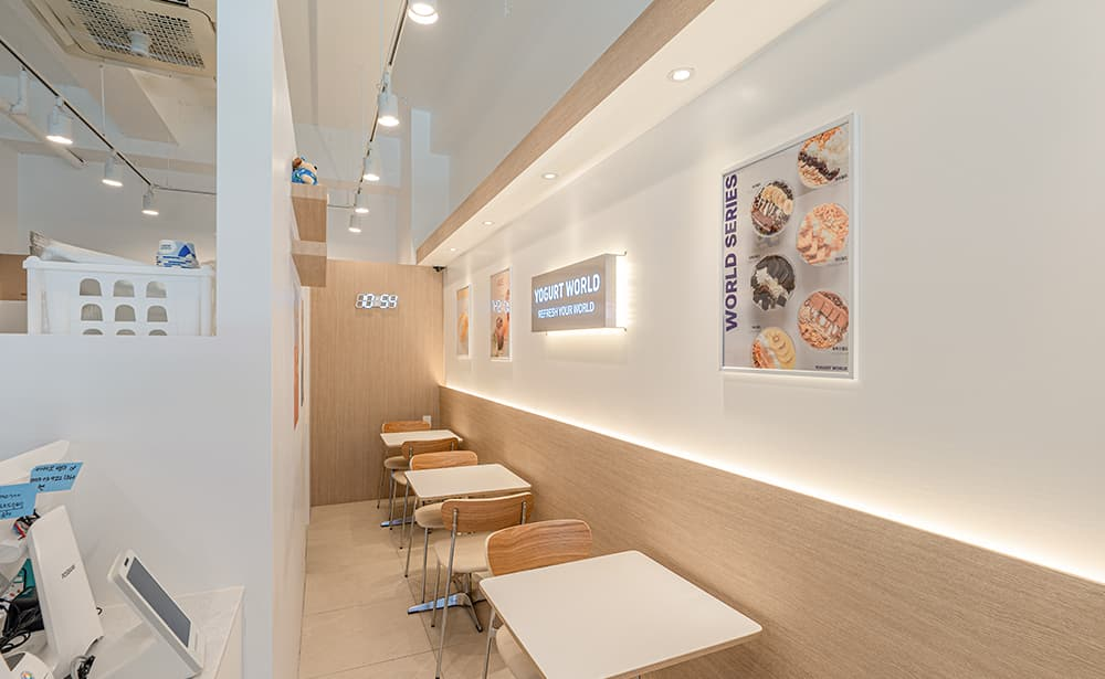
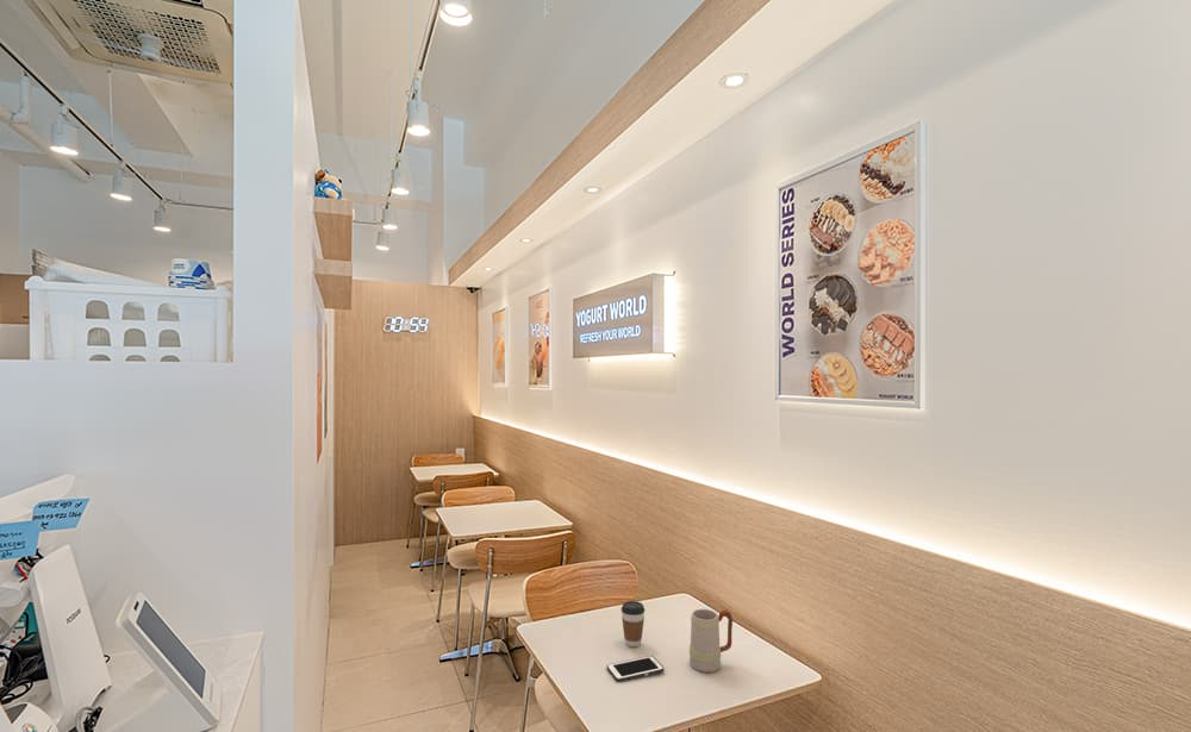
+ cell phone [606,655,666,683]
+ mug [688,608,734,674]
+ coffee cup [621,600,646,647]
